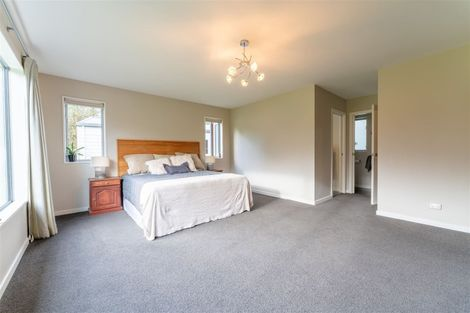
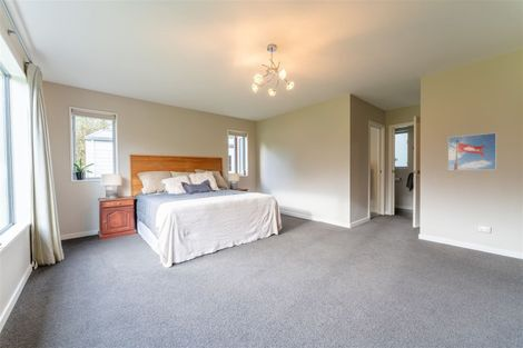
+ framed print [447,132,497,171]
